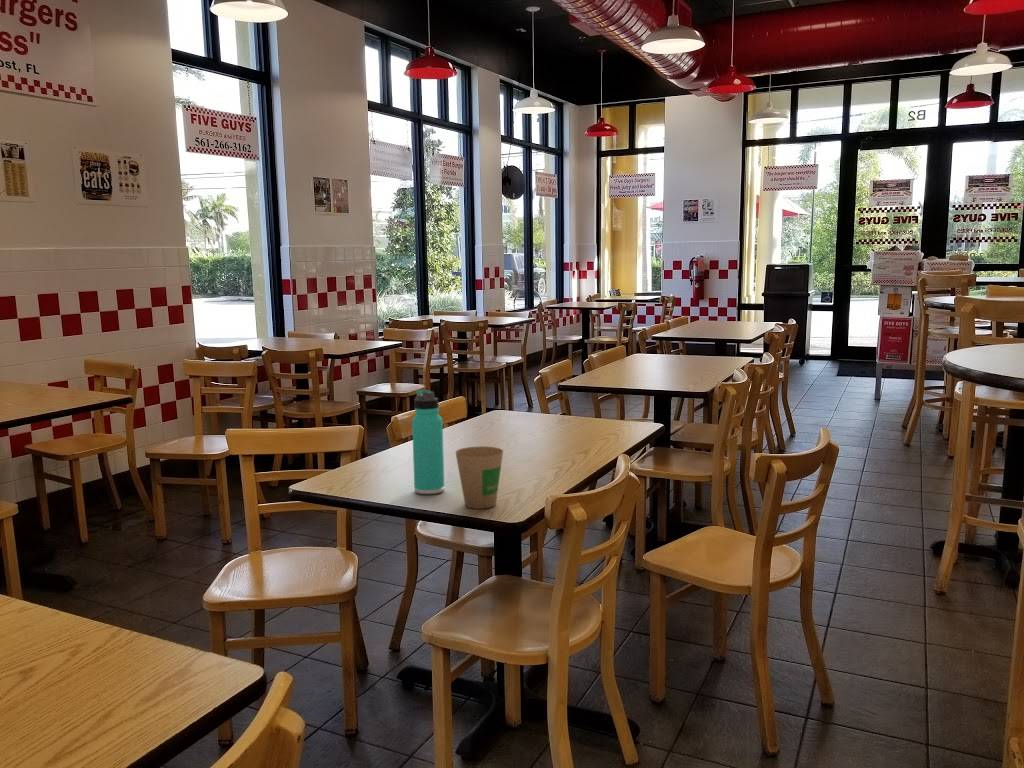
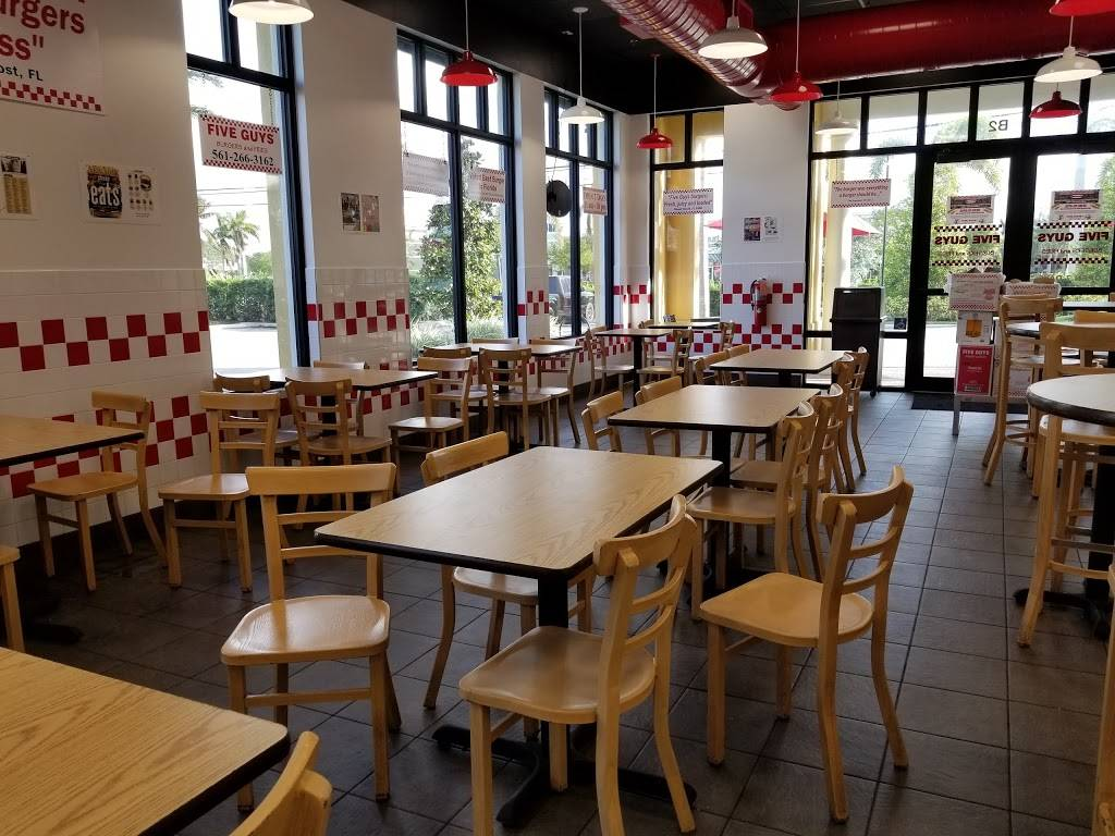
- paper cup [455,445,504,510]
- thermos bottle [411,388,445,495]
